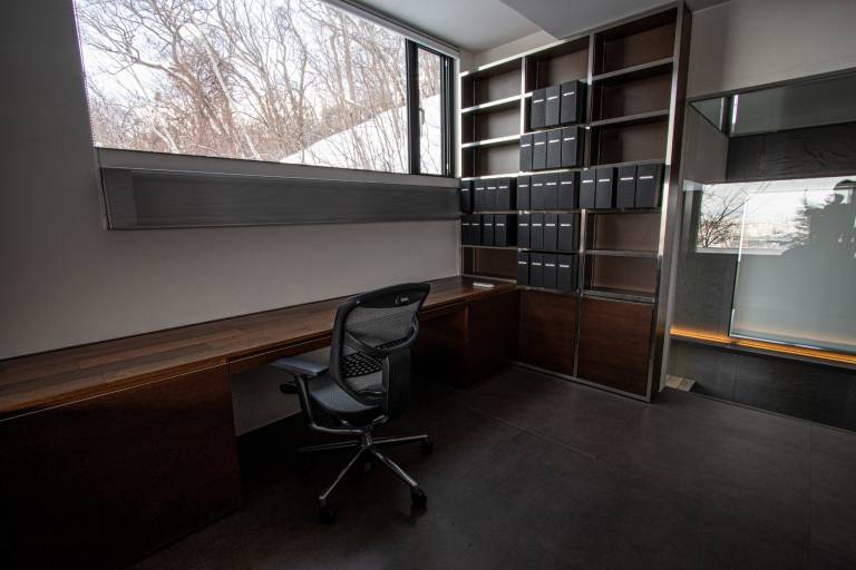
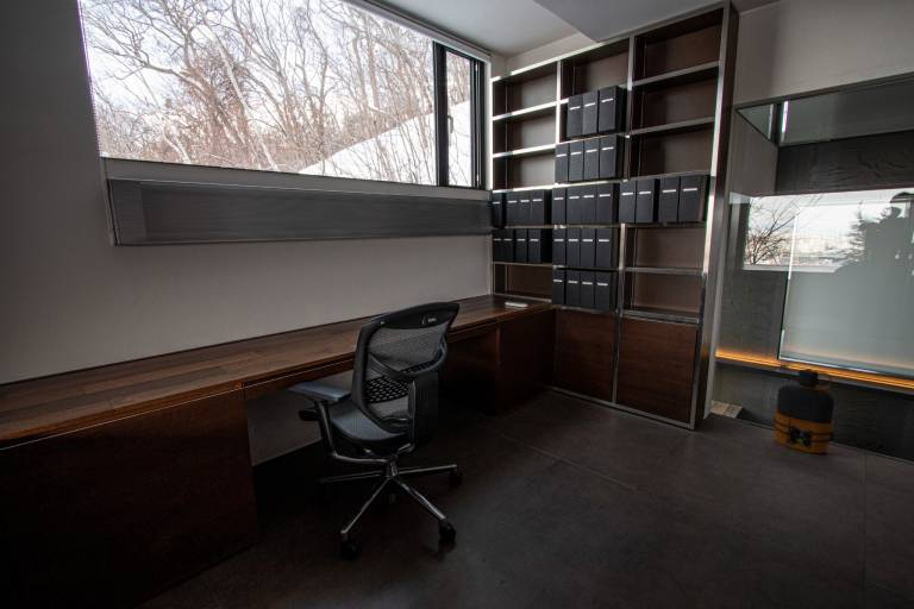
+ water bottle [772,368,835,454]
